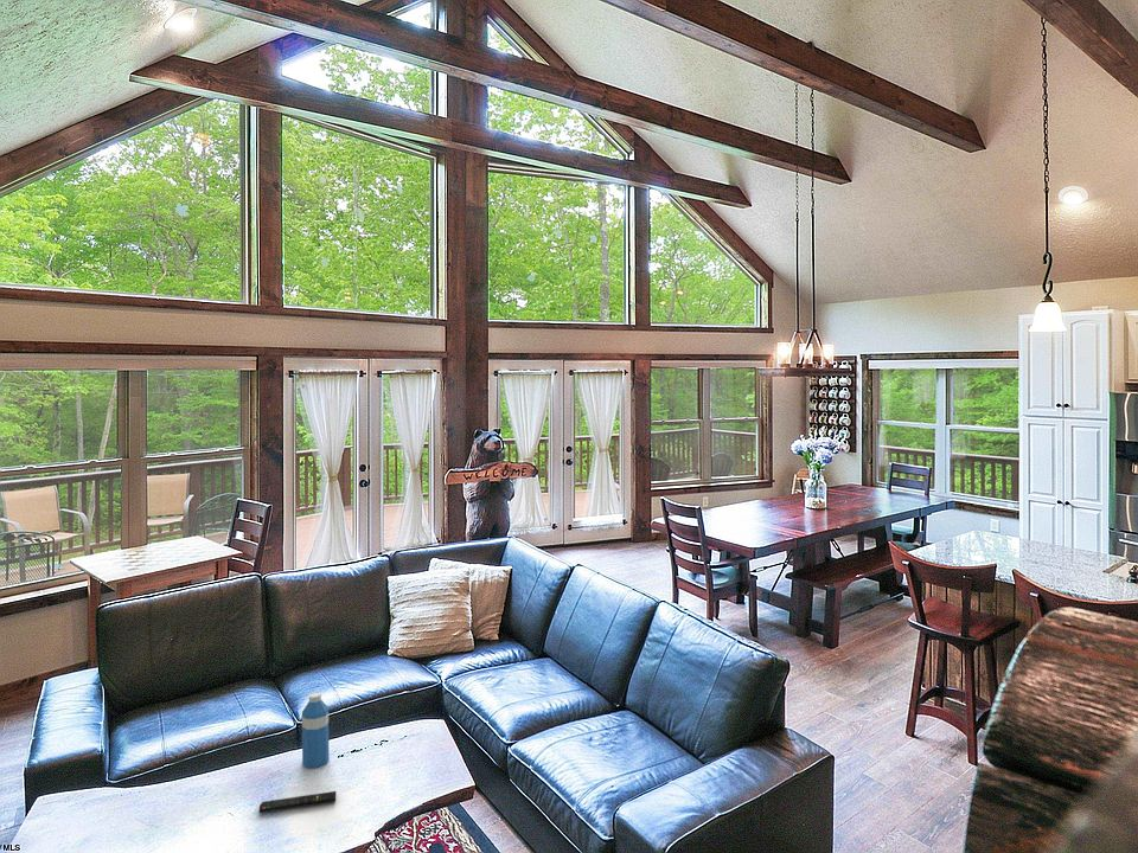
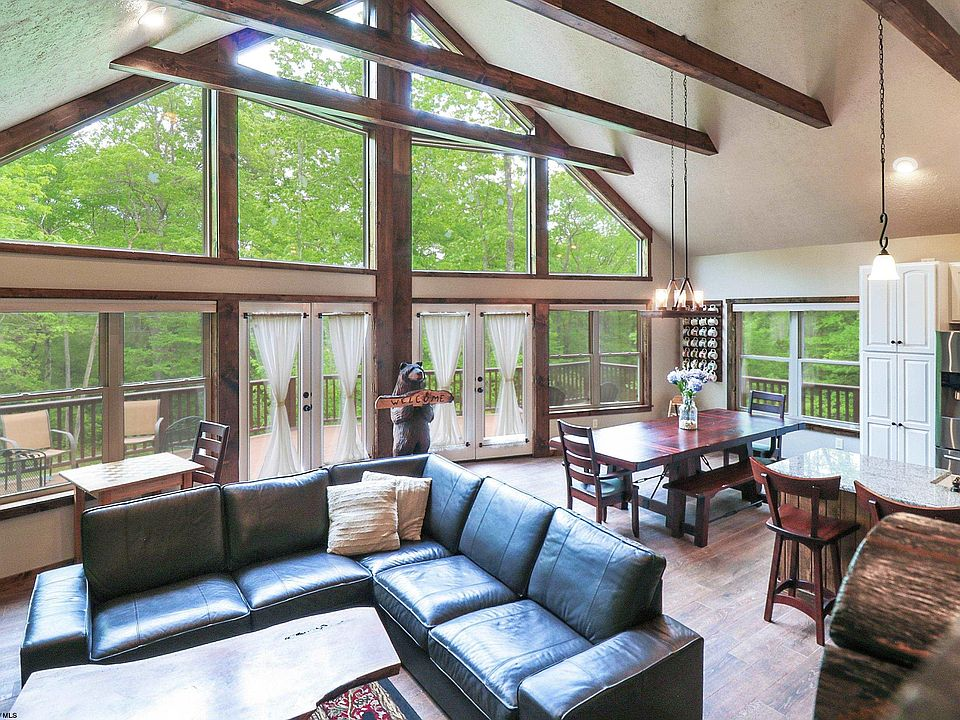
- remote control [258,790,337,814]
- water bottle [301,692,331,769]
